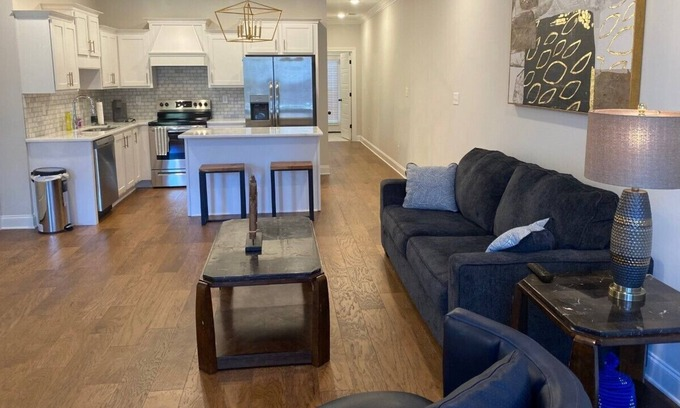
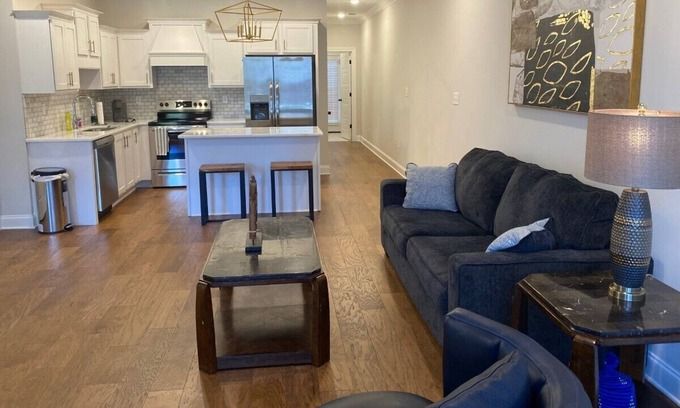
- remote control [526,262,555,283]
